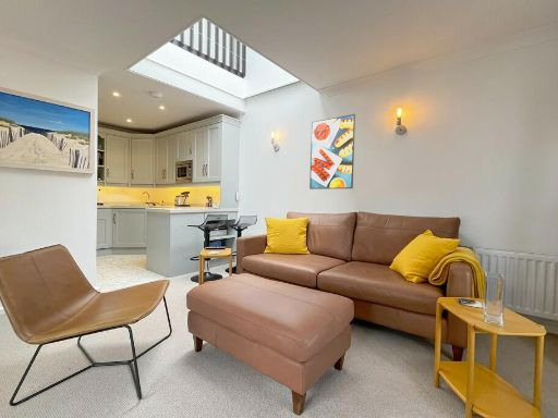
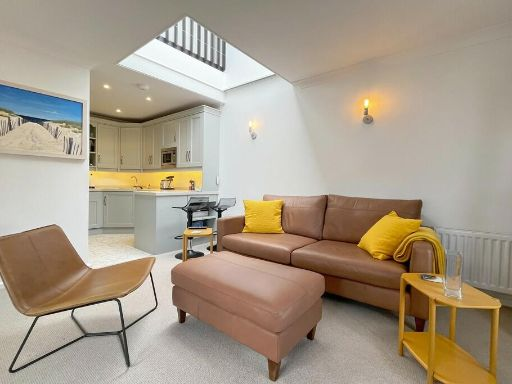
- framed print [308,113,356,190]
